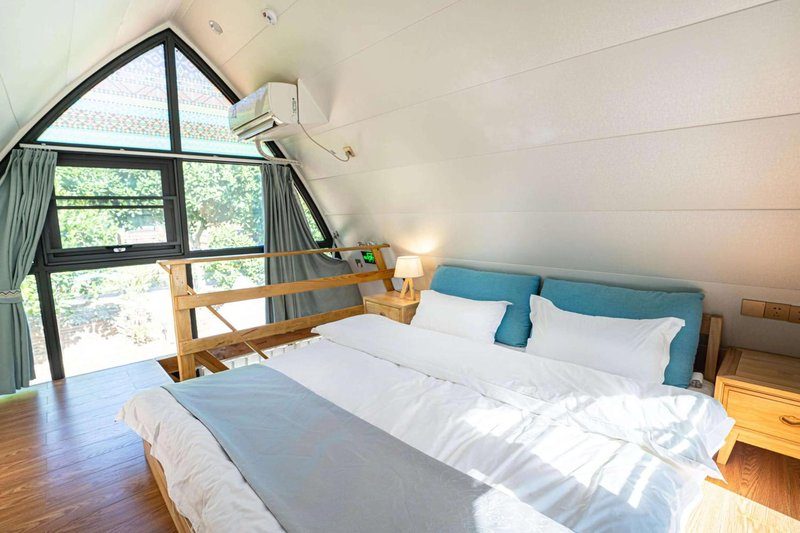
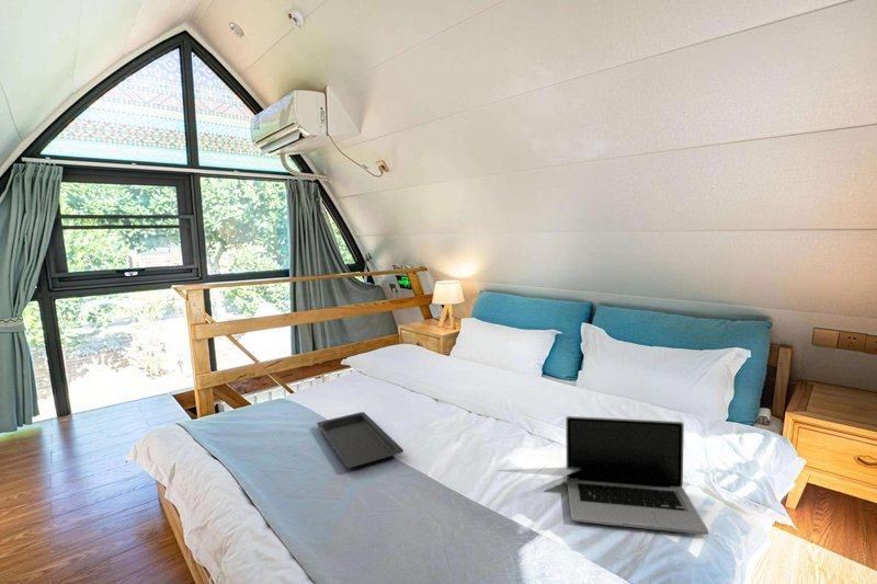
+ laptop [565,415,709,536]
+ serving tray [316,411,405,469]
